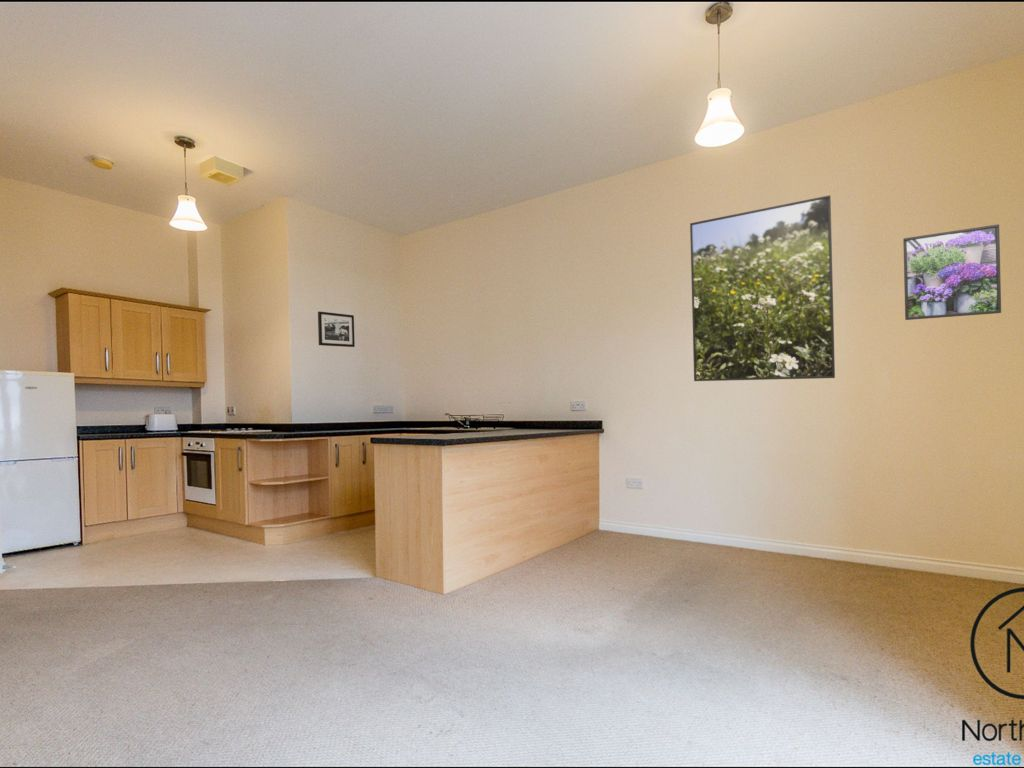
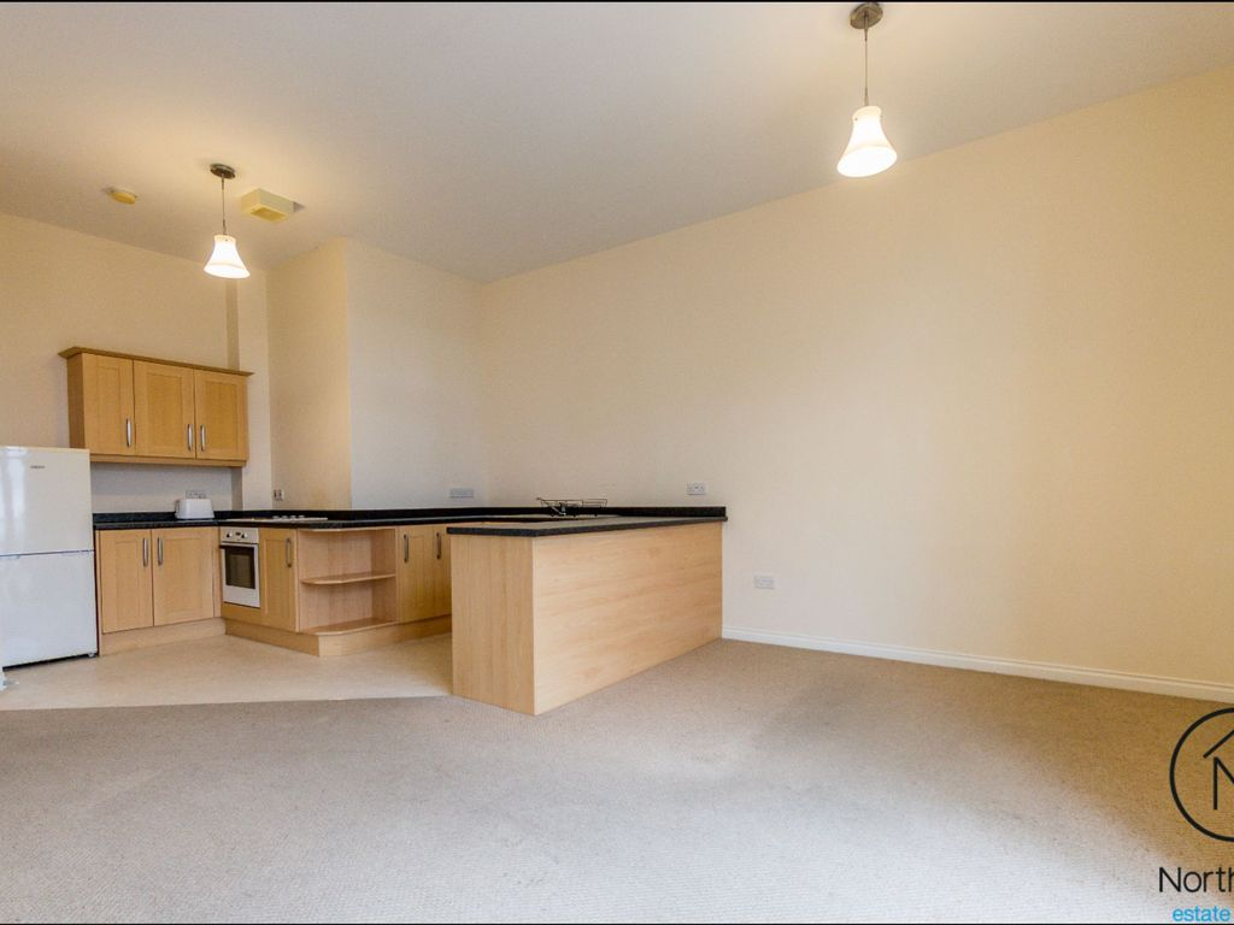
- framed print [689,194,836,382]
- picture frame [317,310,356,348]
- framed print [902,223,1002,321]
